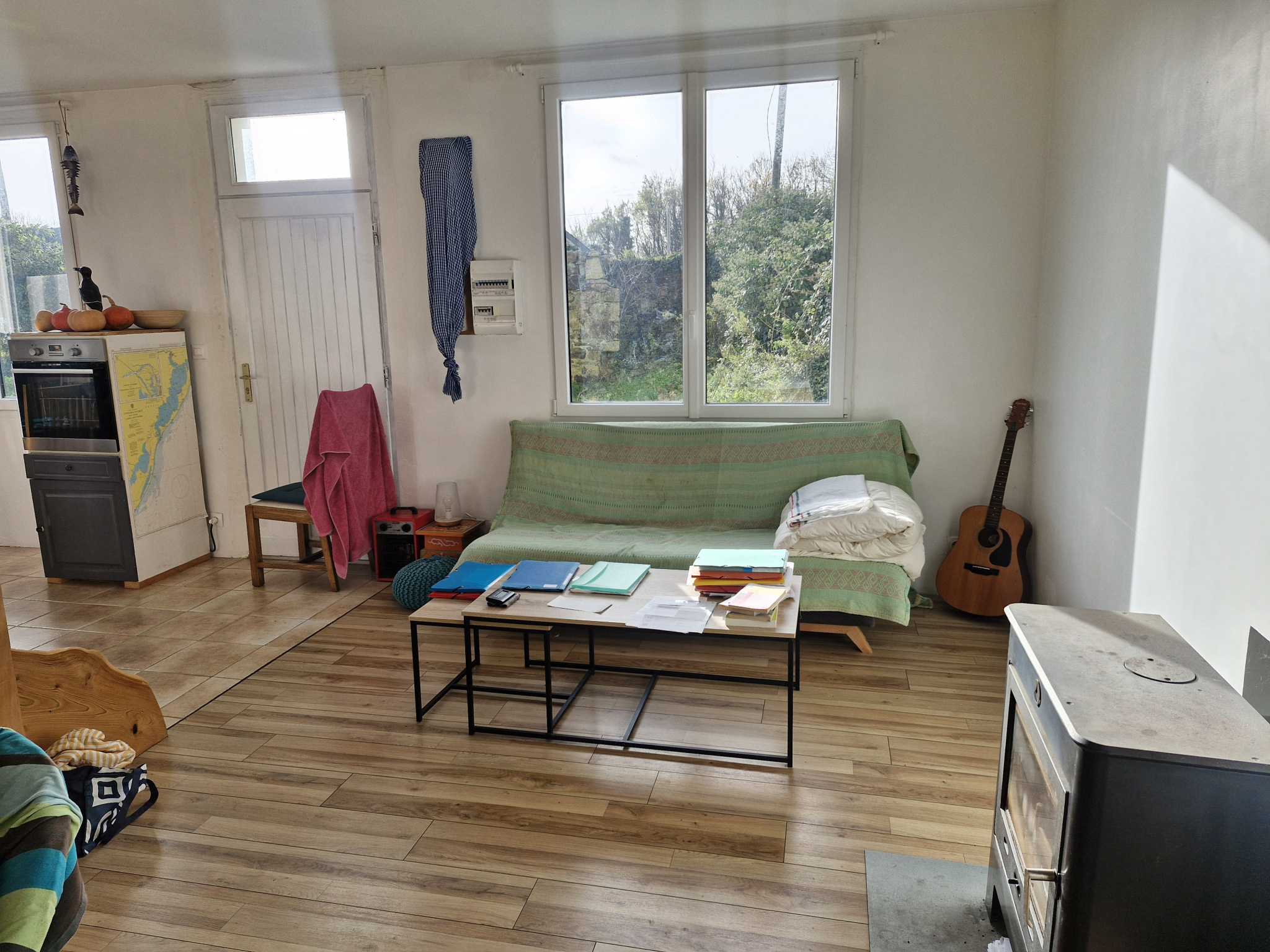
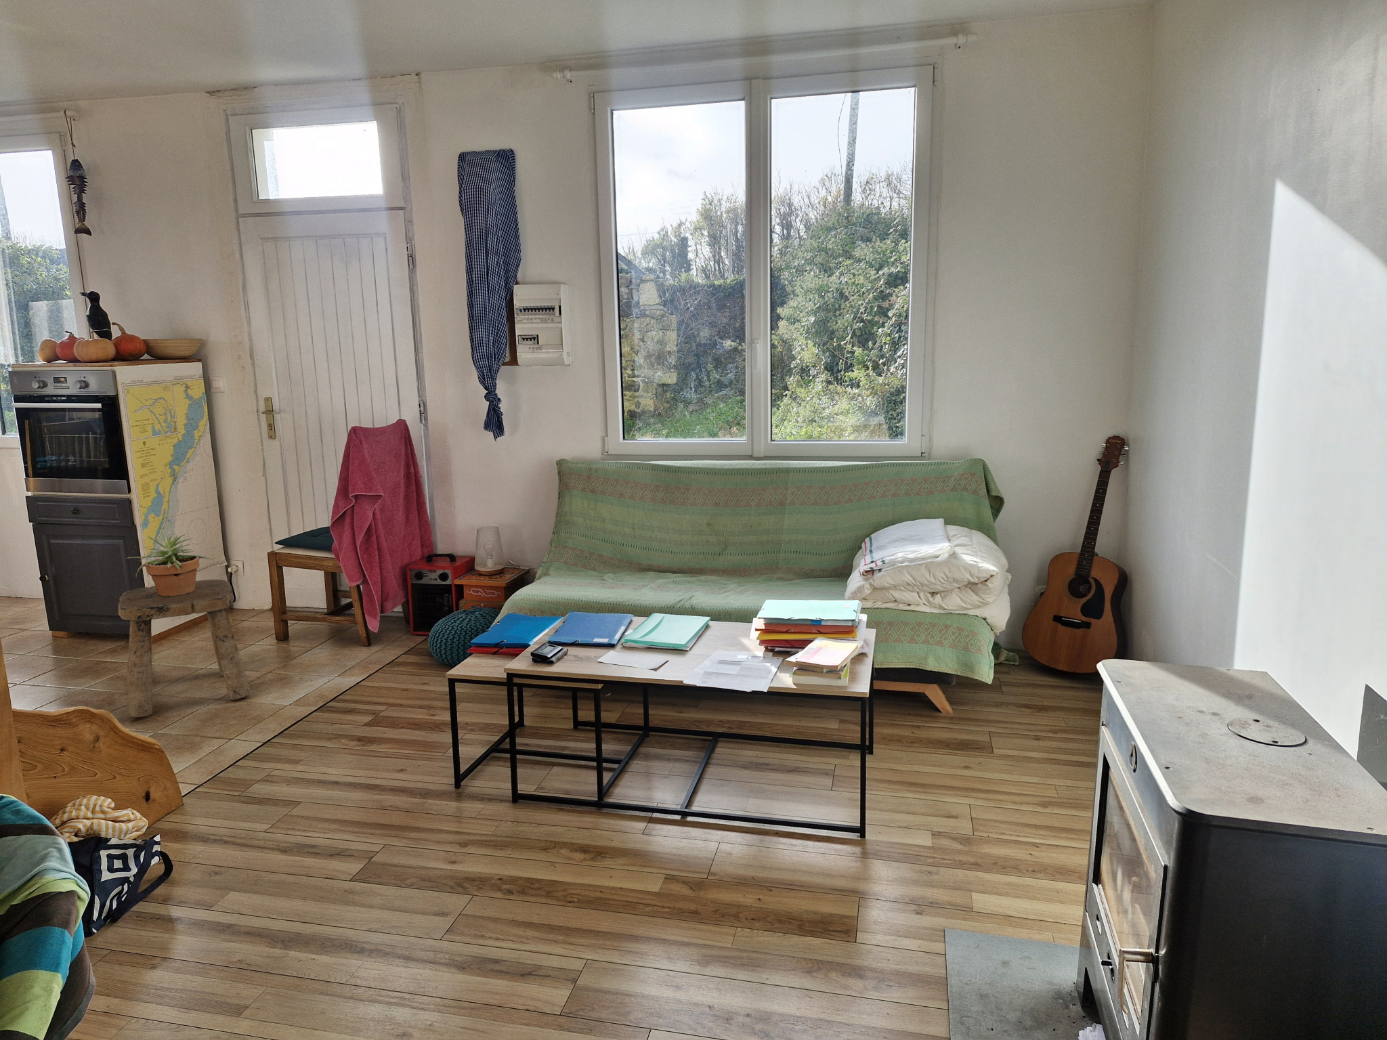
+ stool [118,579,251,718]
+ potted plant [126,532,213,595]
